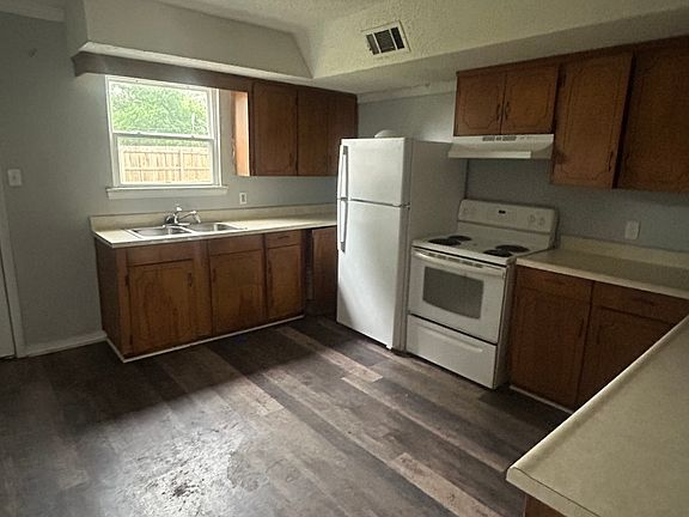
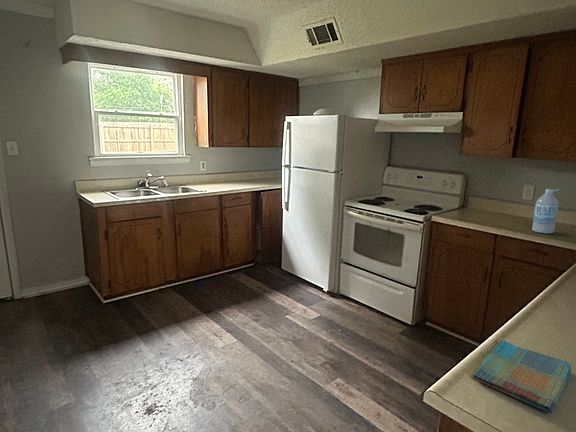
+ dish towel [472,339,572,414]
+ water bottle [531,188,561,235]
